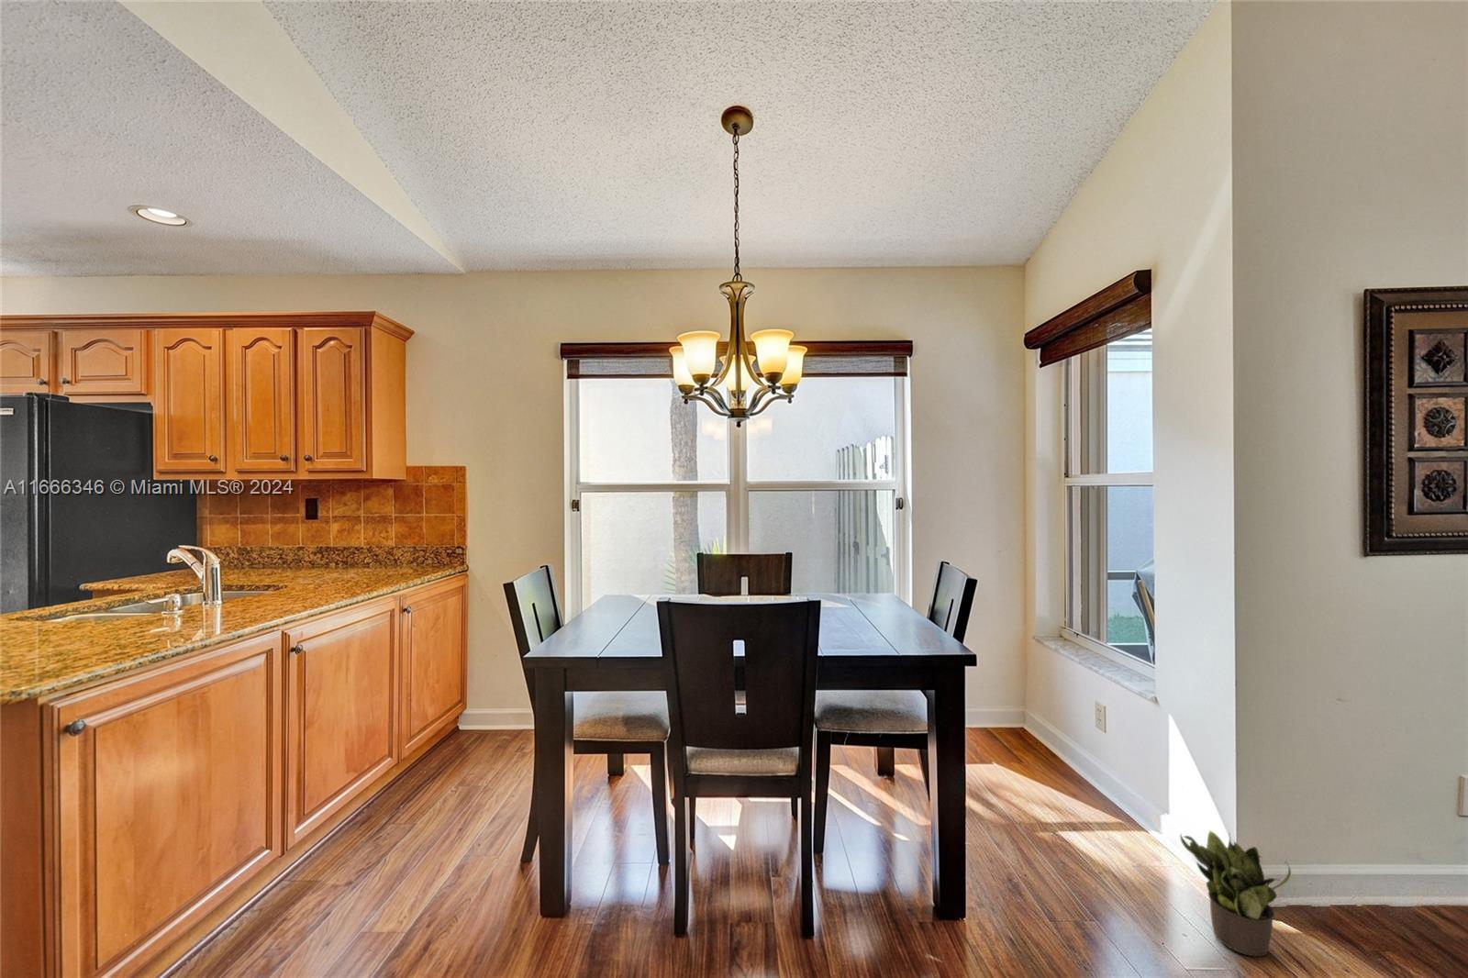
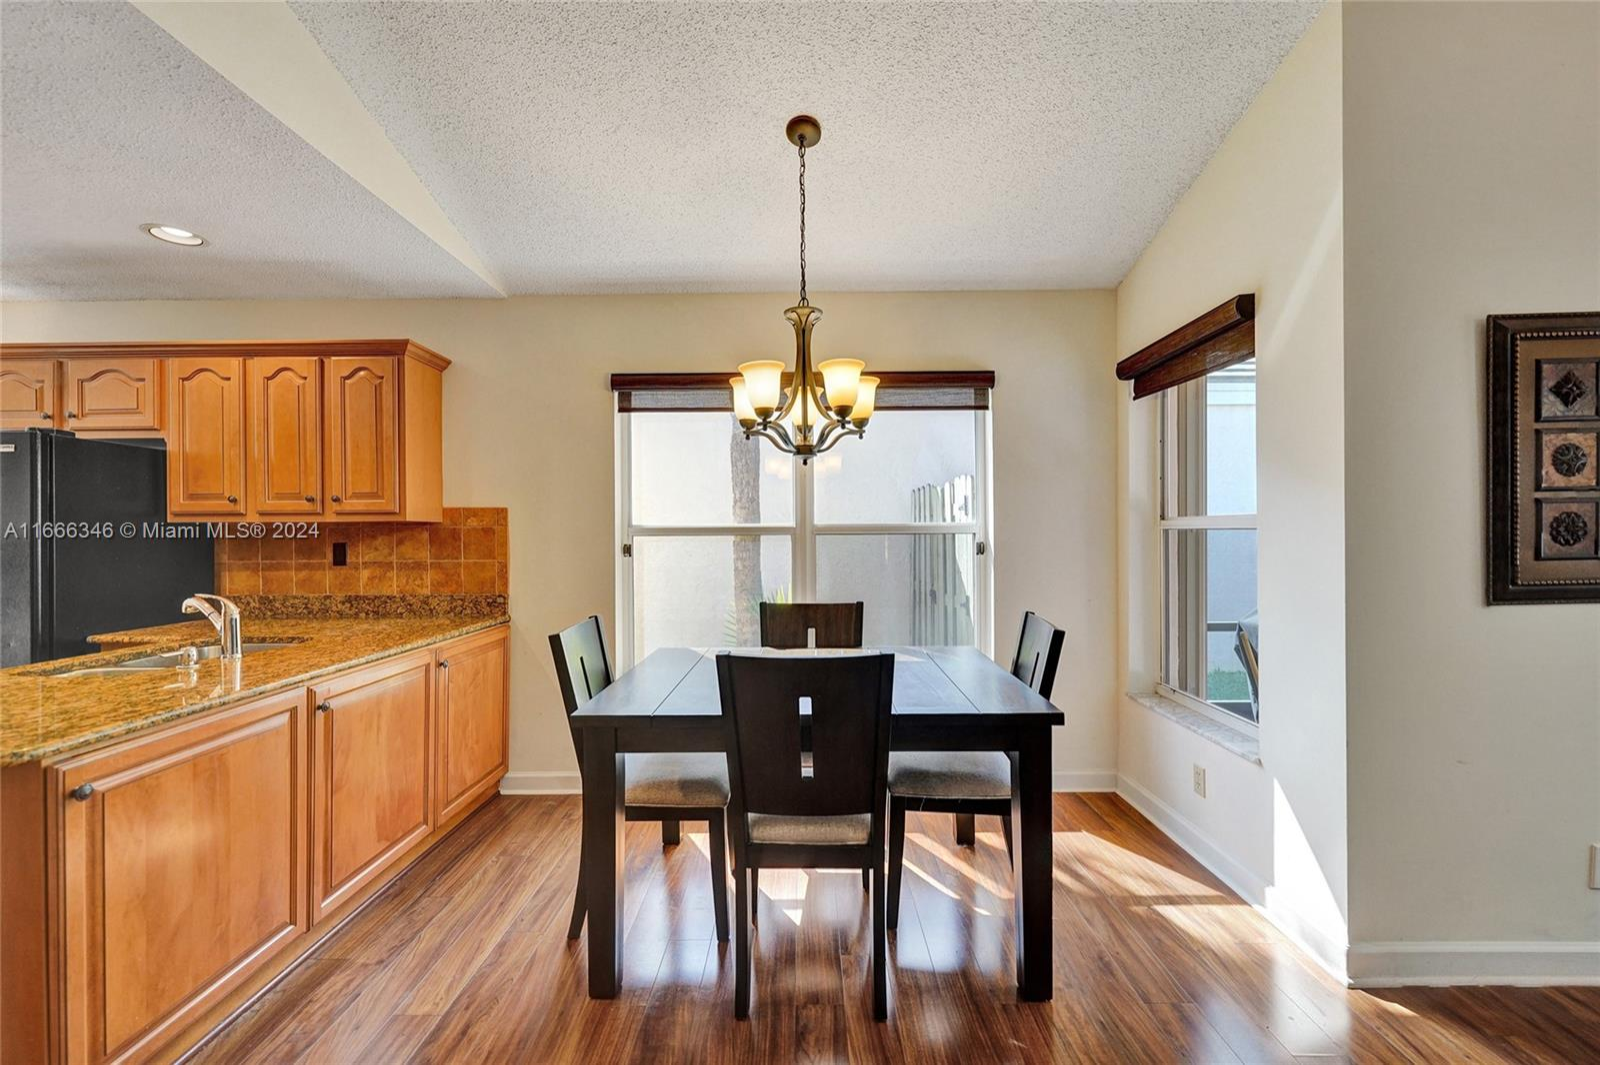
- potted plant [1179,831,1292,958]
